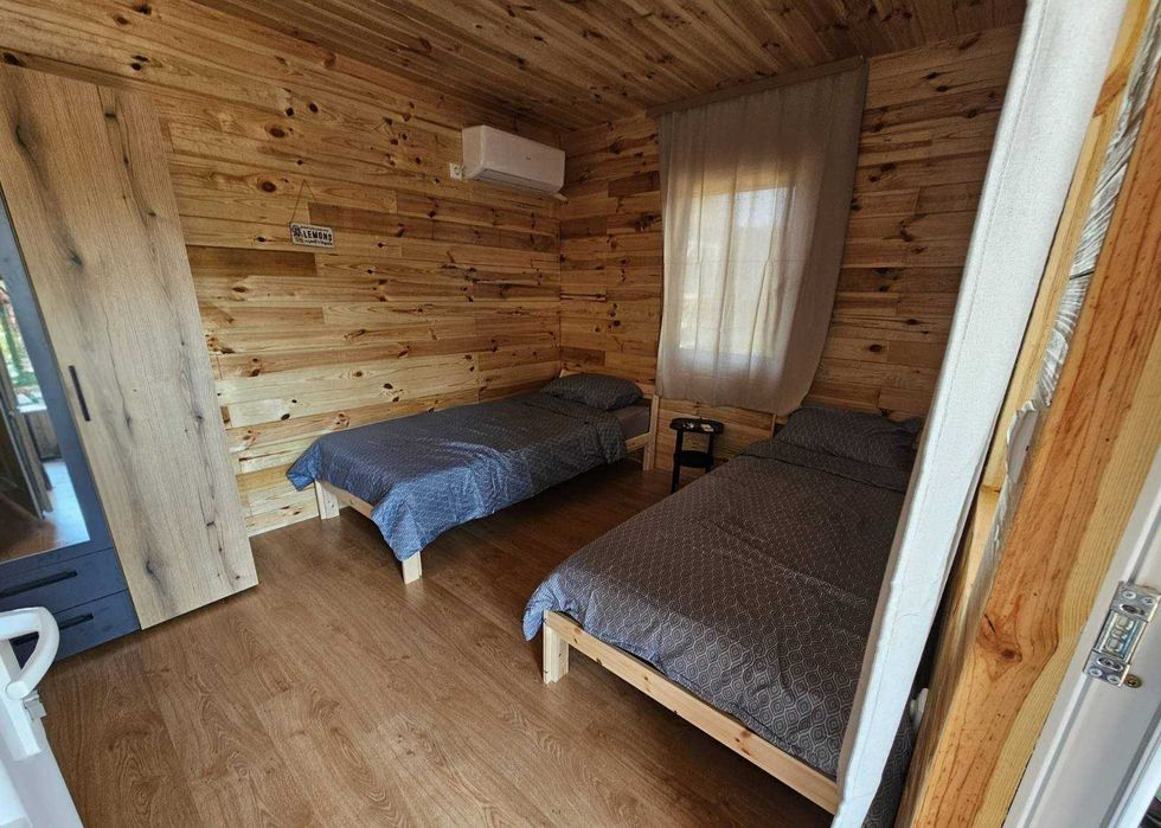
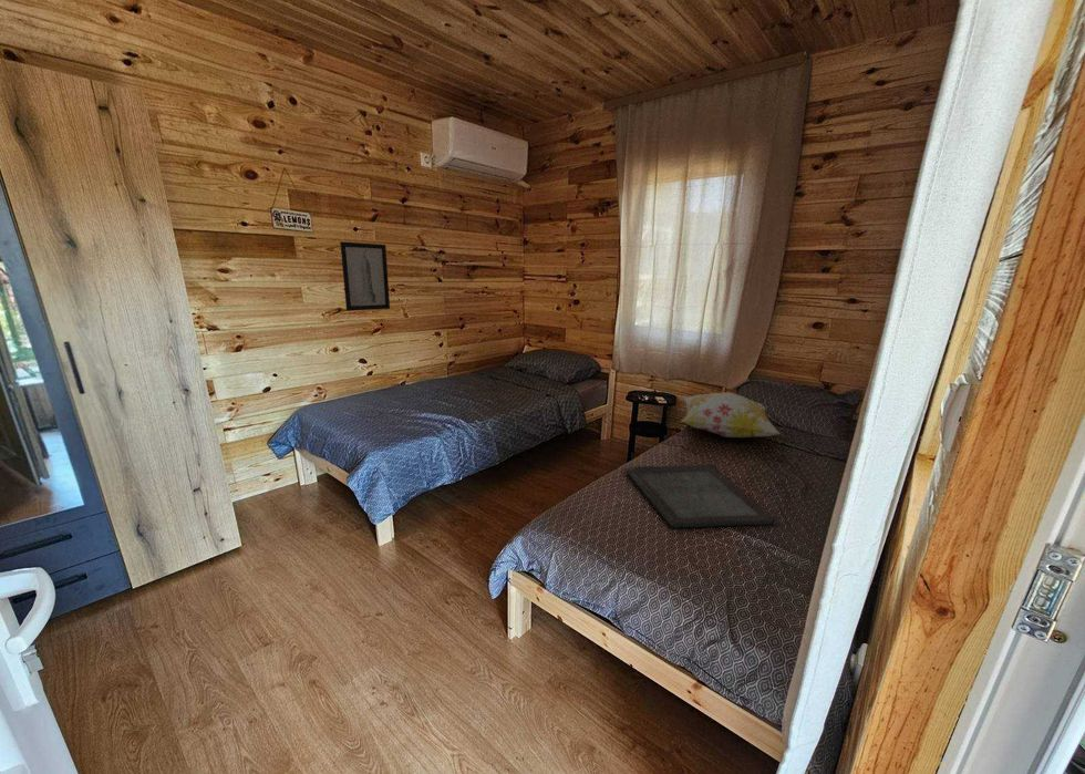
+ serving tray [624,463,777,529]
+ decorative pillow [680,391,782,438]
+ wall art [339,240,391,312]
